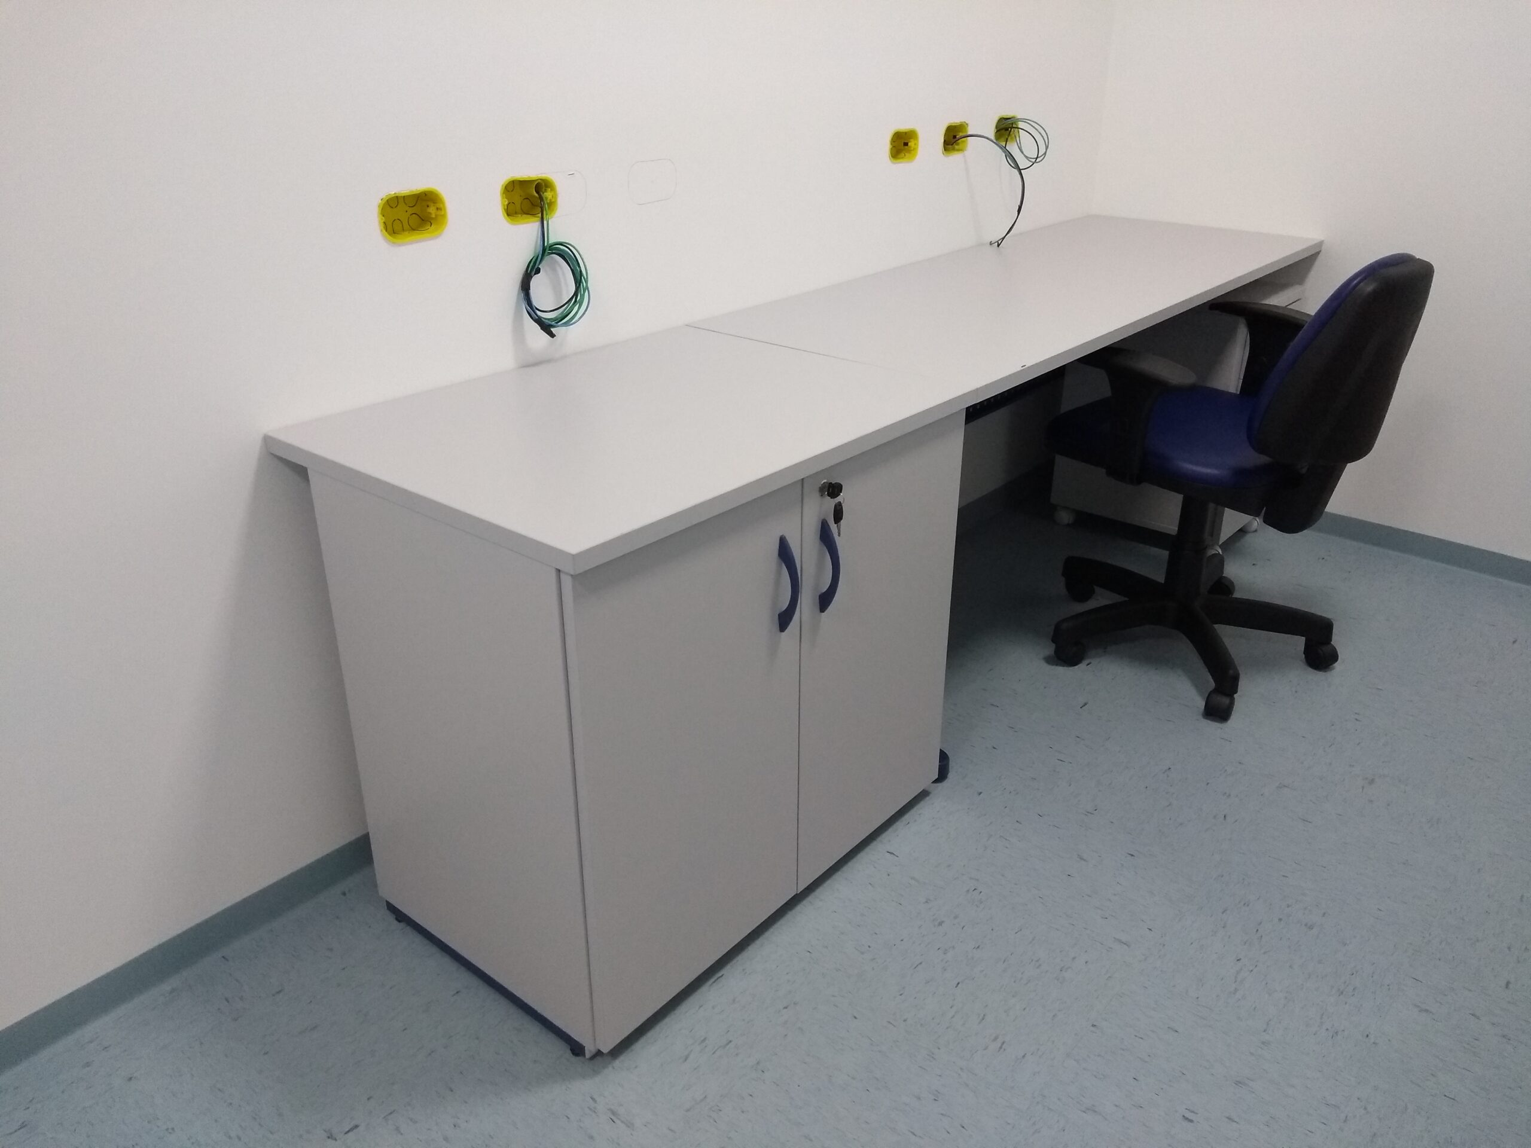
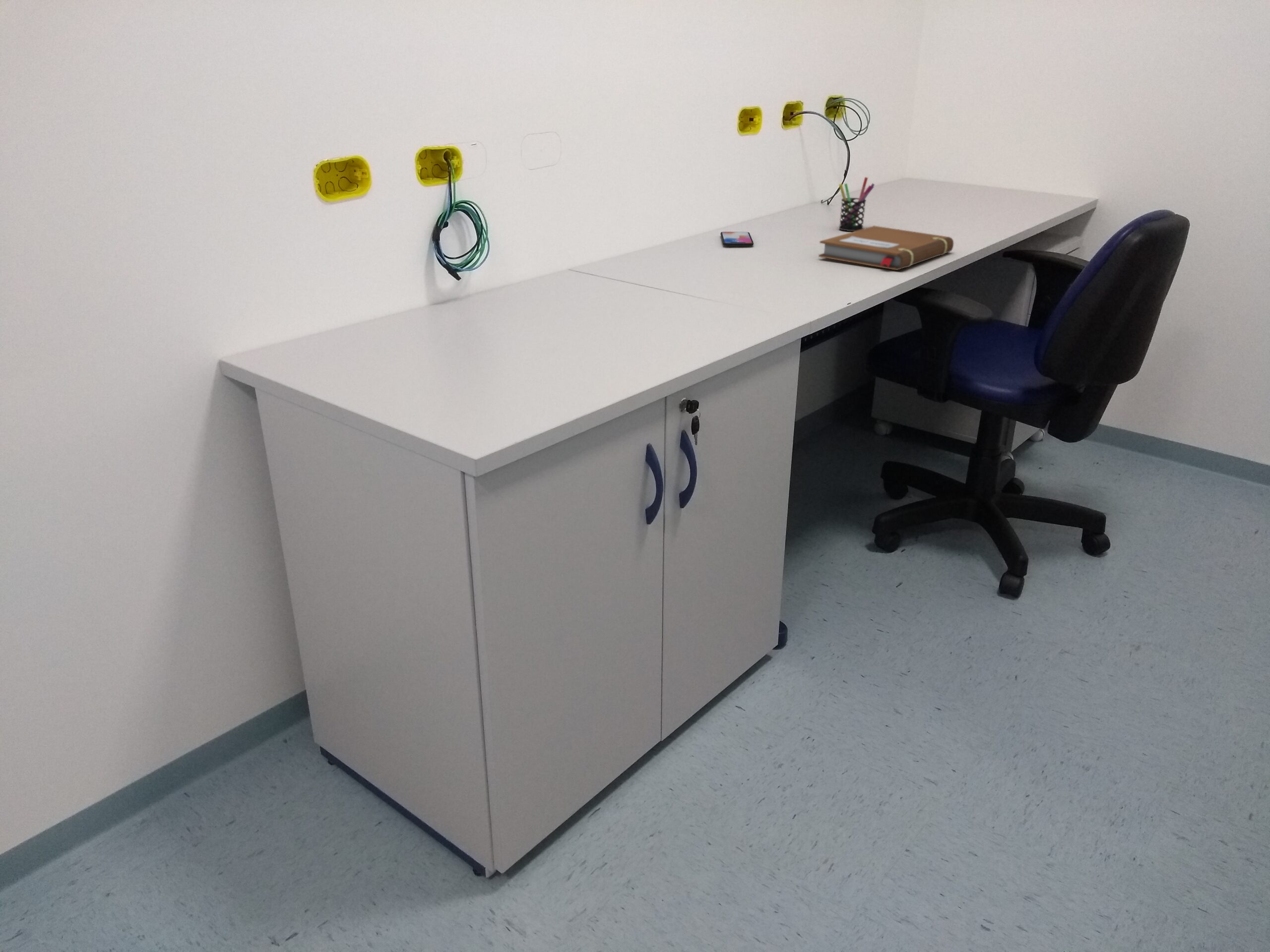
+ pen holder [838,177,875,232]
+ smartphone [720,231,754,246]
+ notebook [818,225,954,271]
